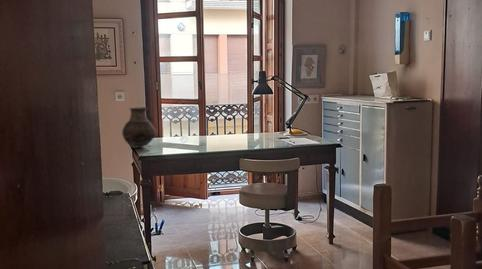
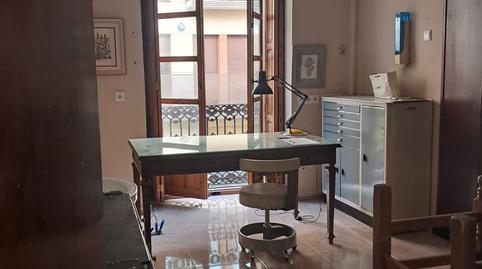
- vase [121,106,156,149]
